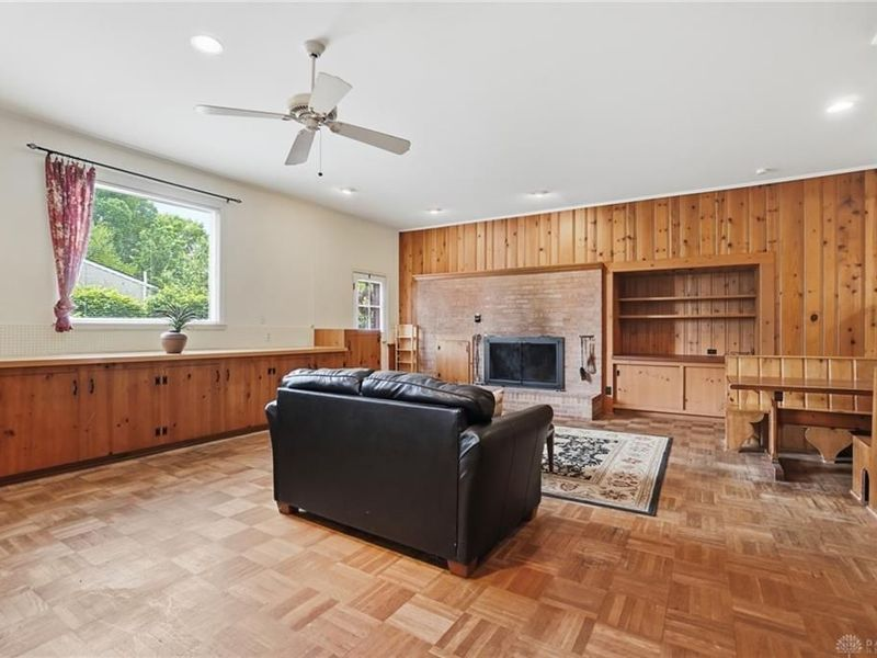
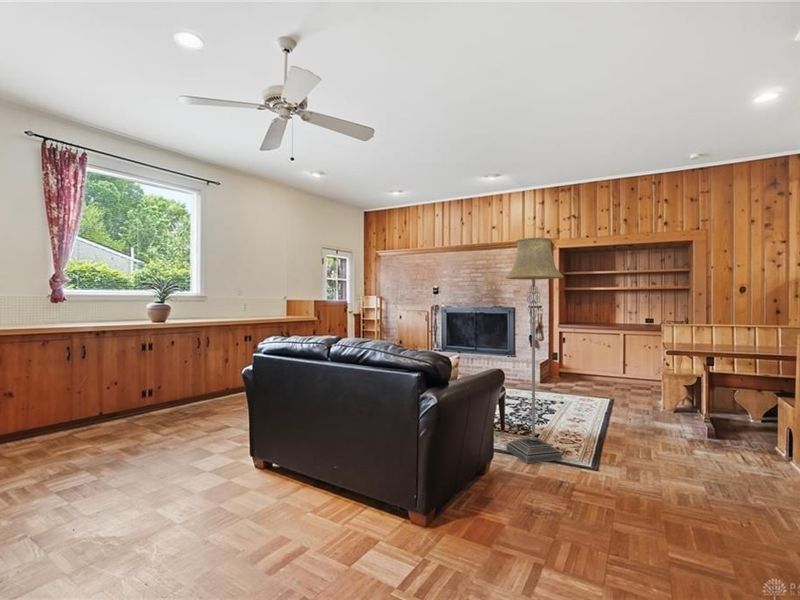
+ floor lamp [504,237,564,464]
